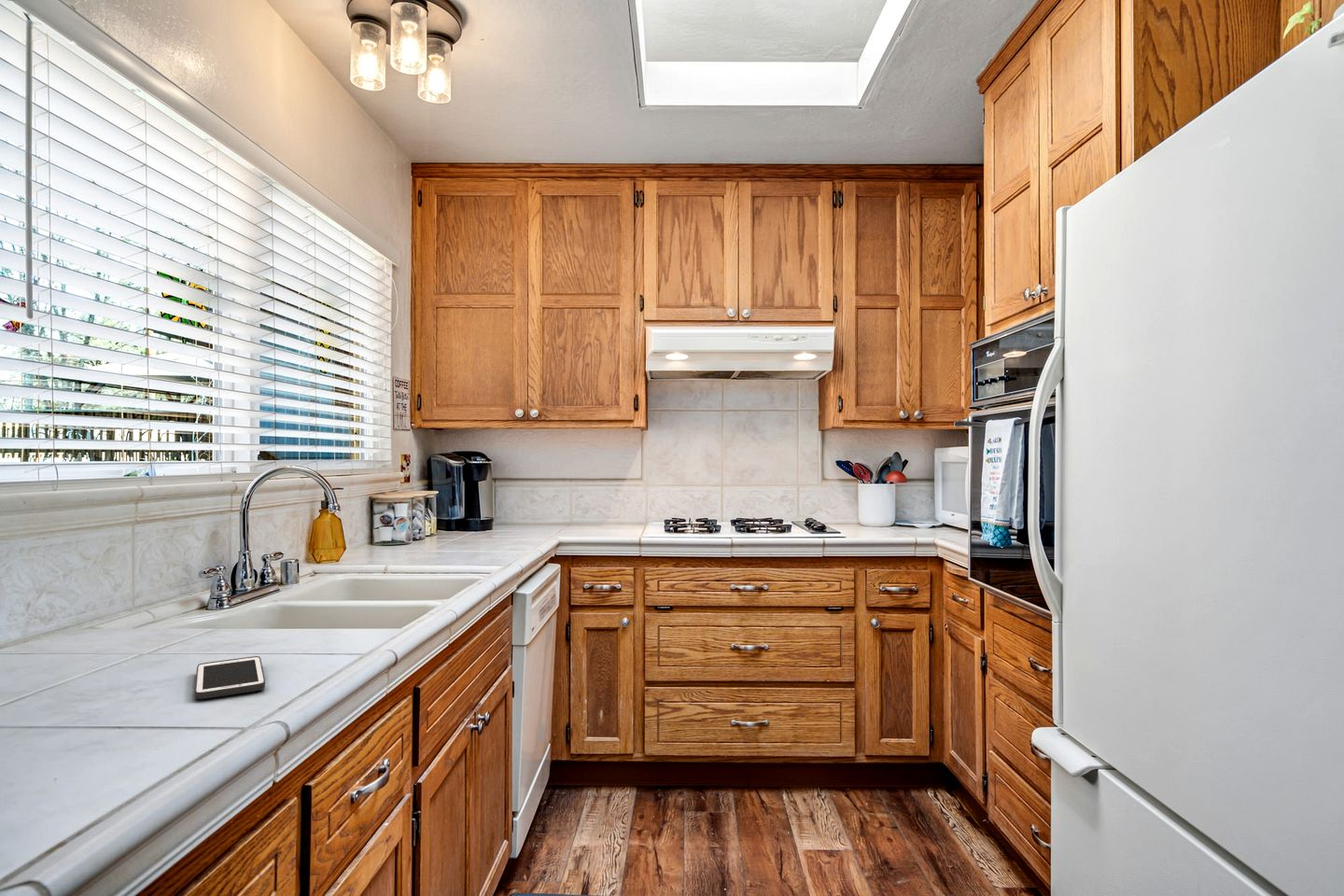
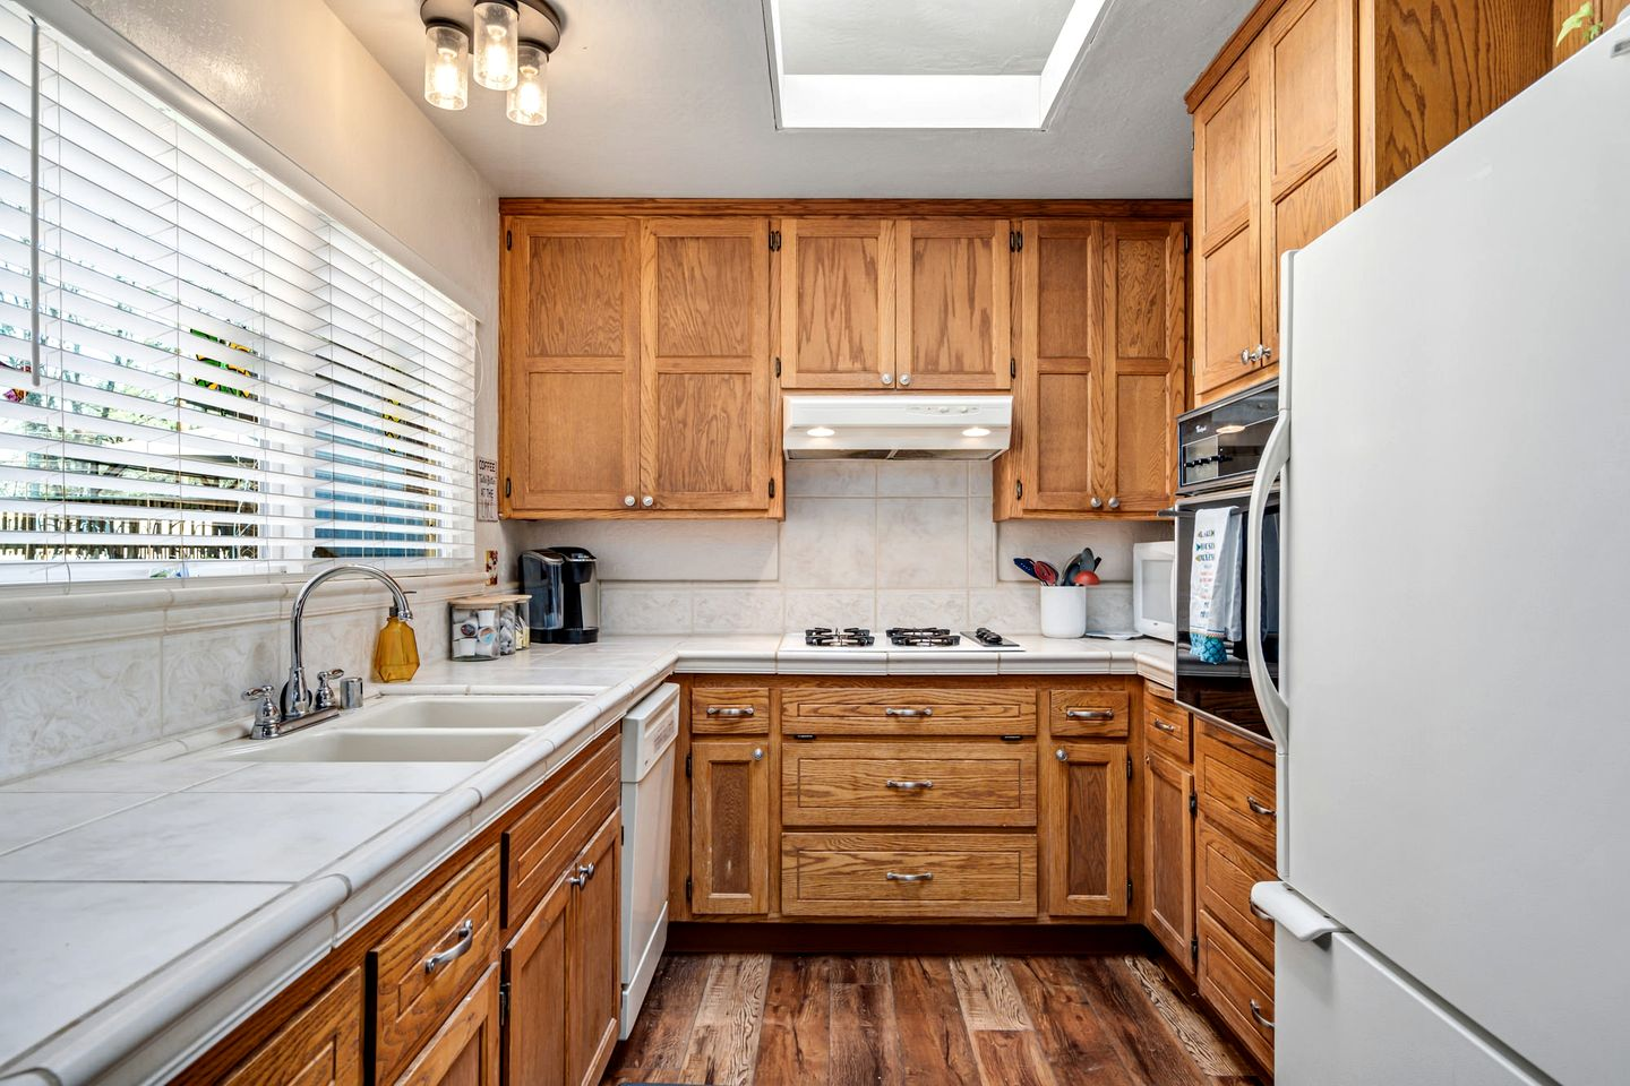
- cell phone [194,655,266,700]
